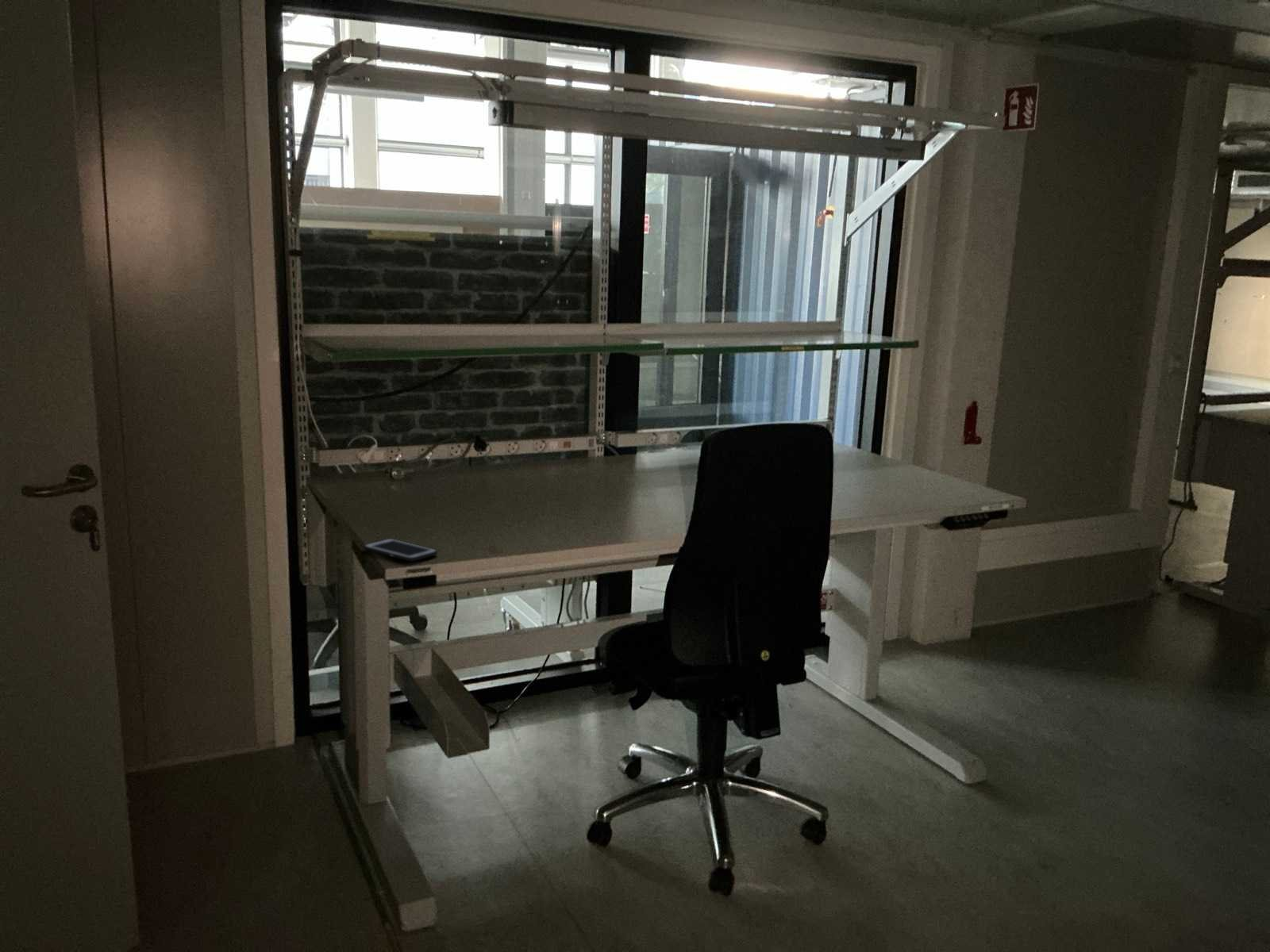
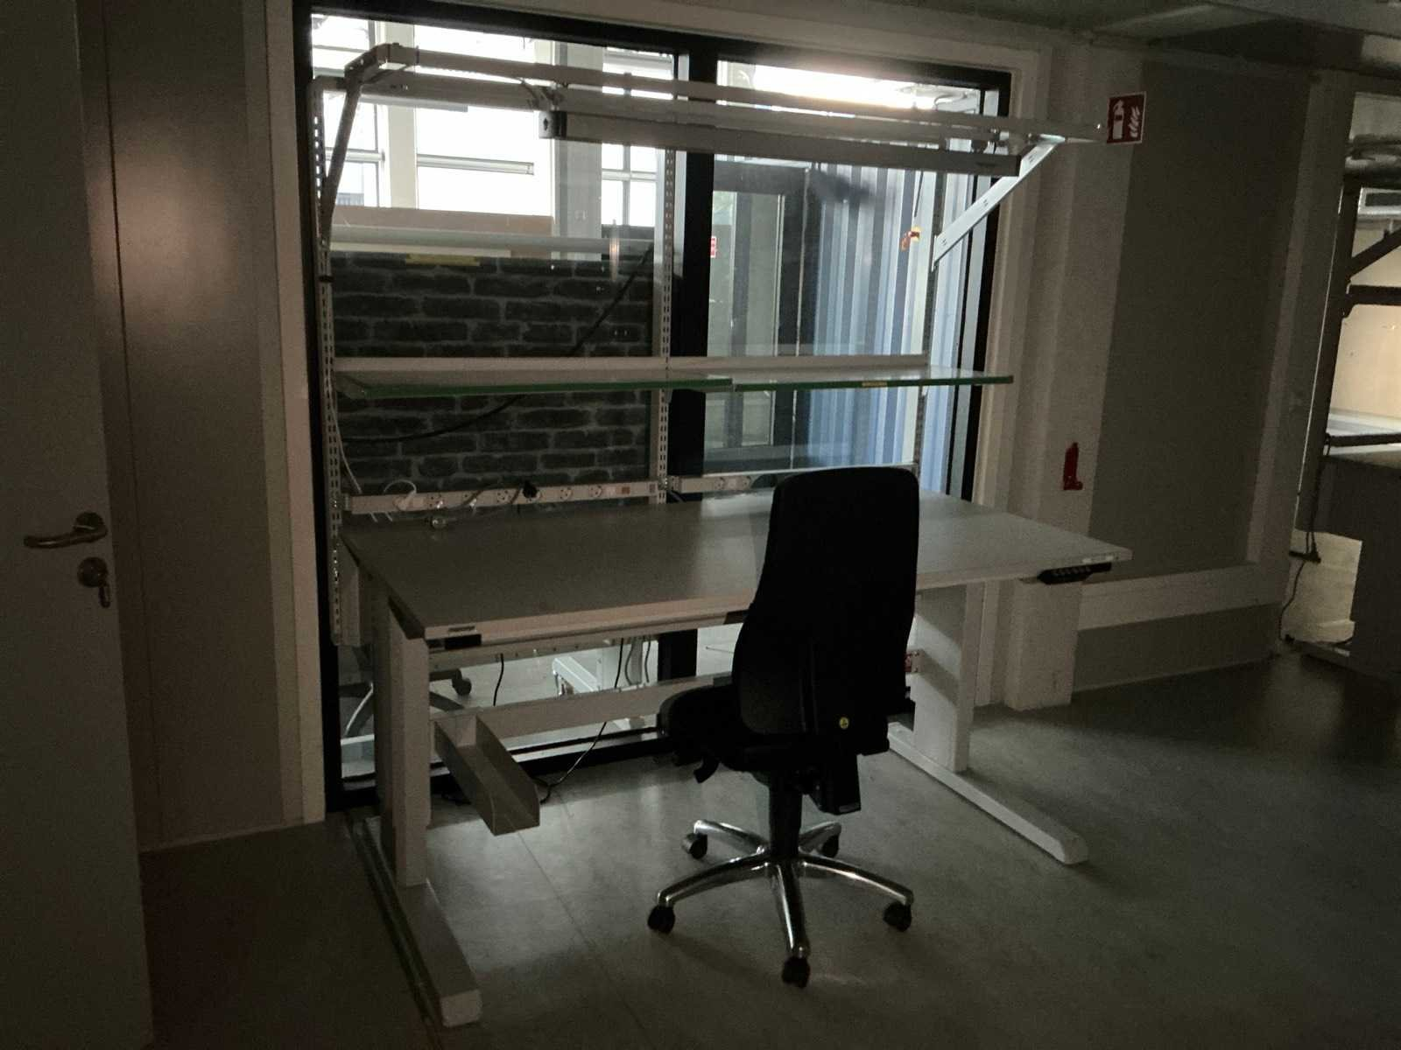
- cell phone [363,538,438,562]
